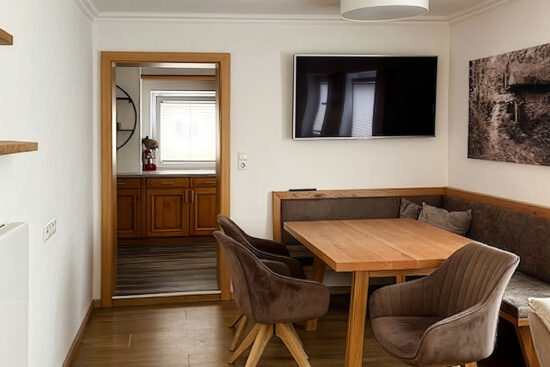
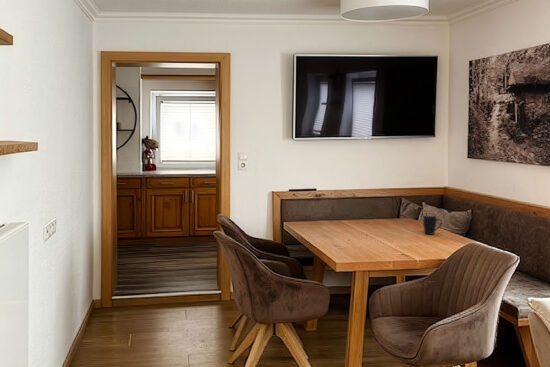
+ mug [422,214,443,236]
